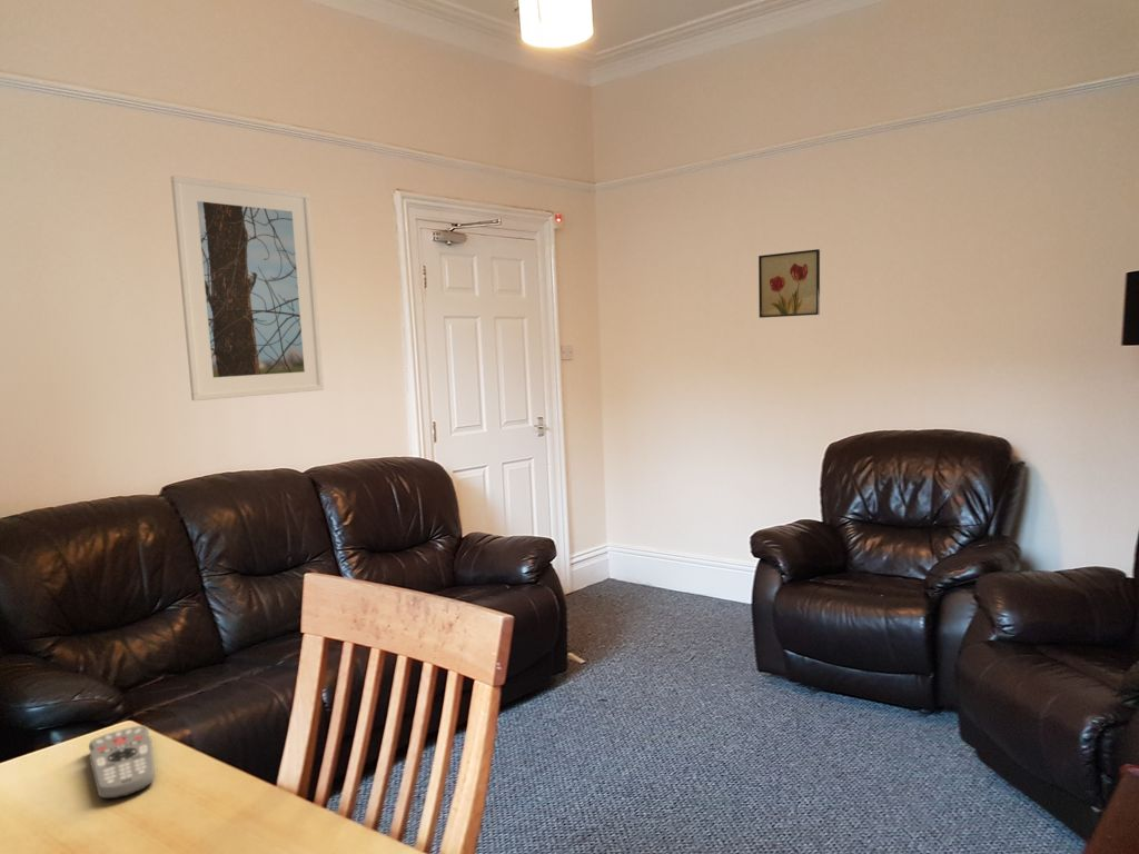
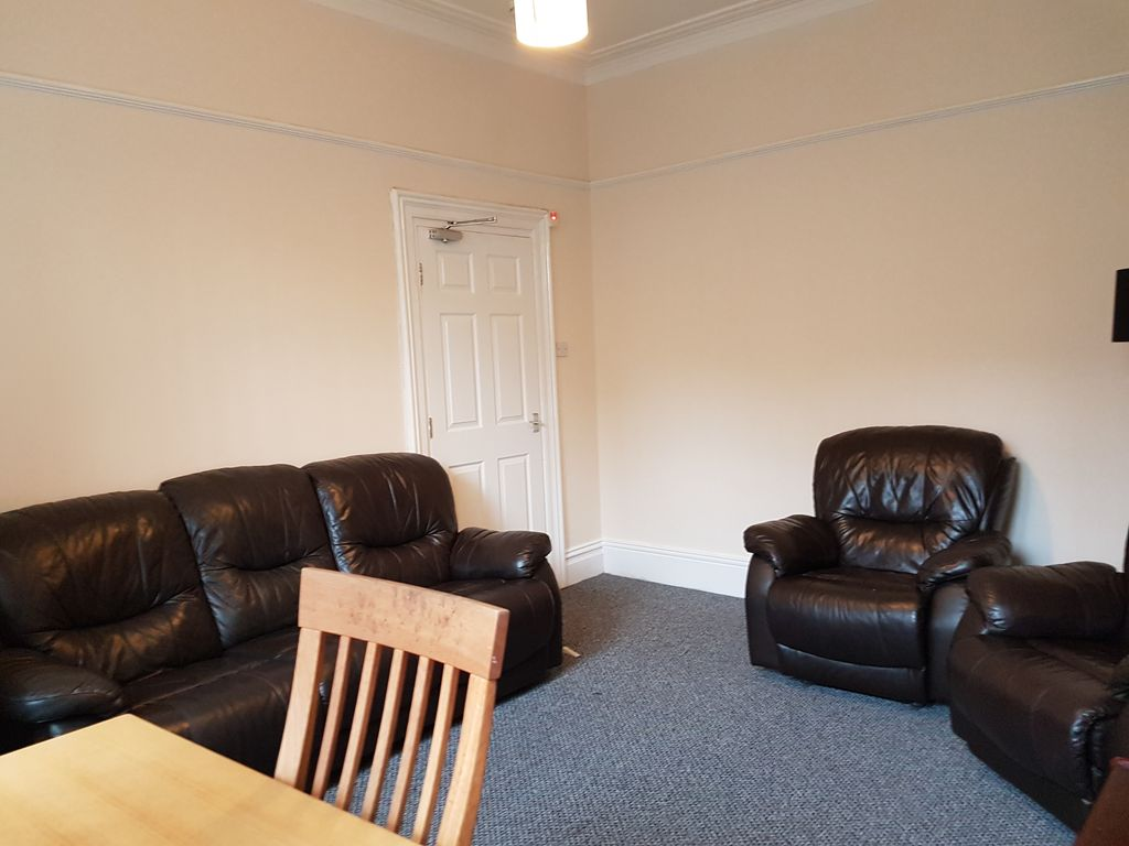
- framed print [170,175,325,401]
- remote control [88,725,156,801]
- wall art [757,248,821,319]
